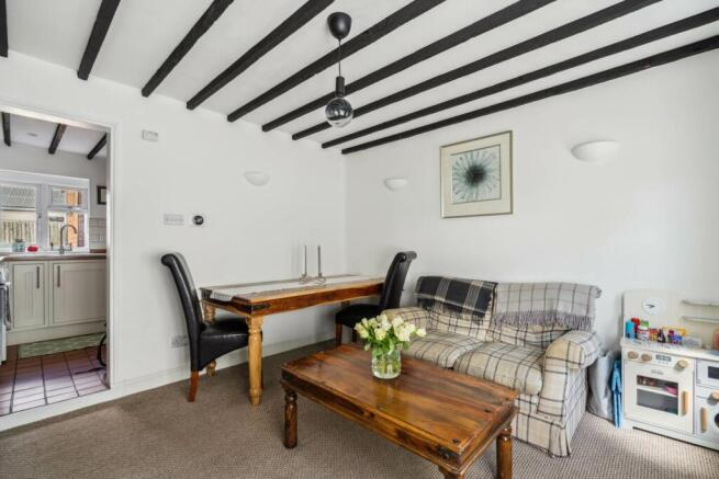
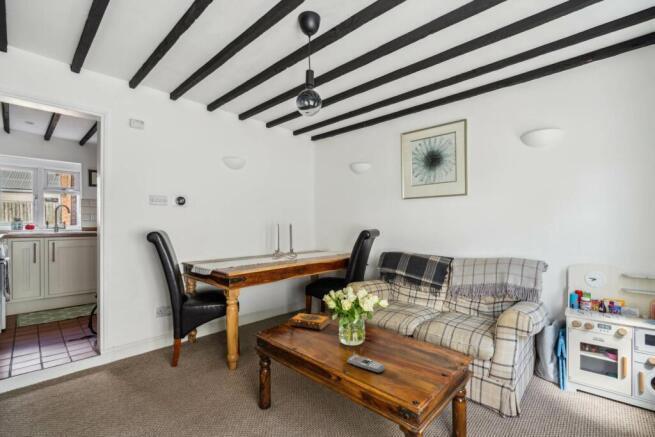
+ remote control [346,354,386,374]
+ hardback book [288,312,331,331]
